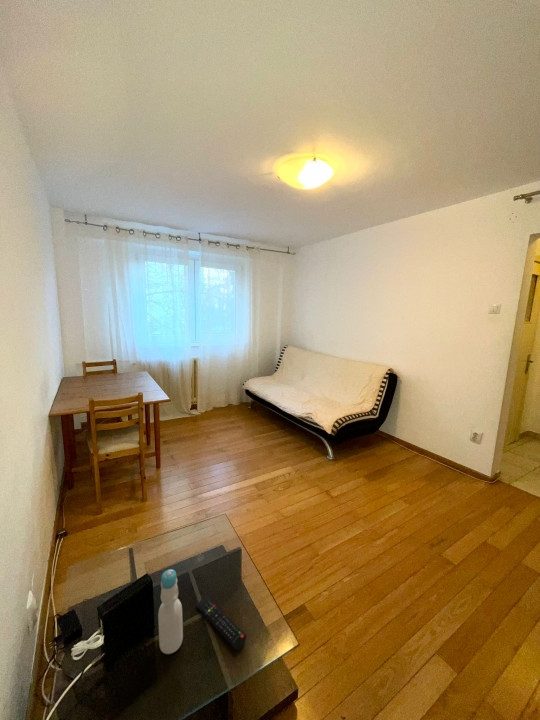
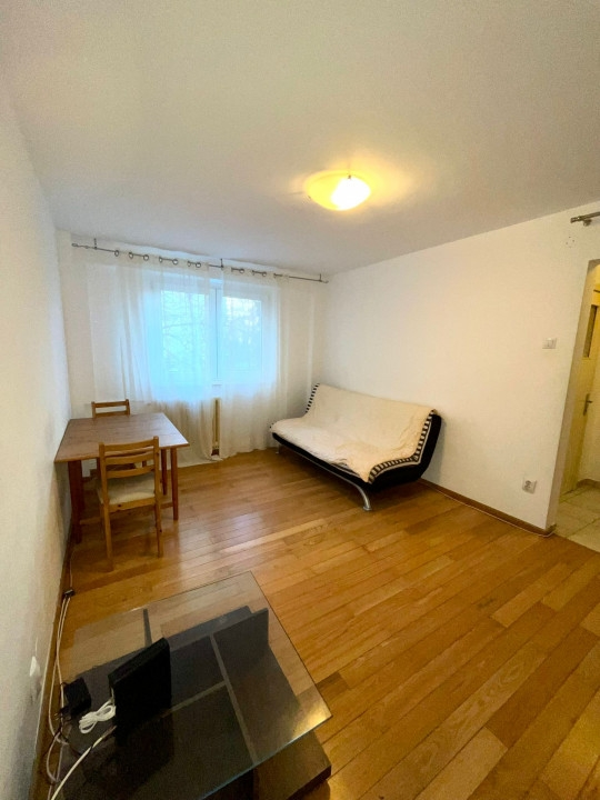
- bottle [157,568,184,655]
- remote control [195,594,247,651]
